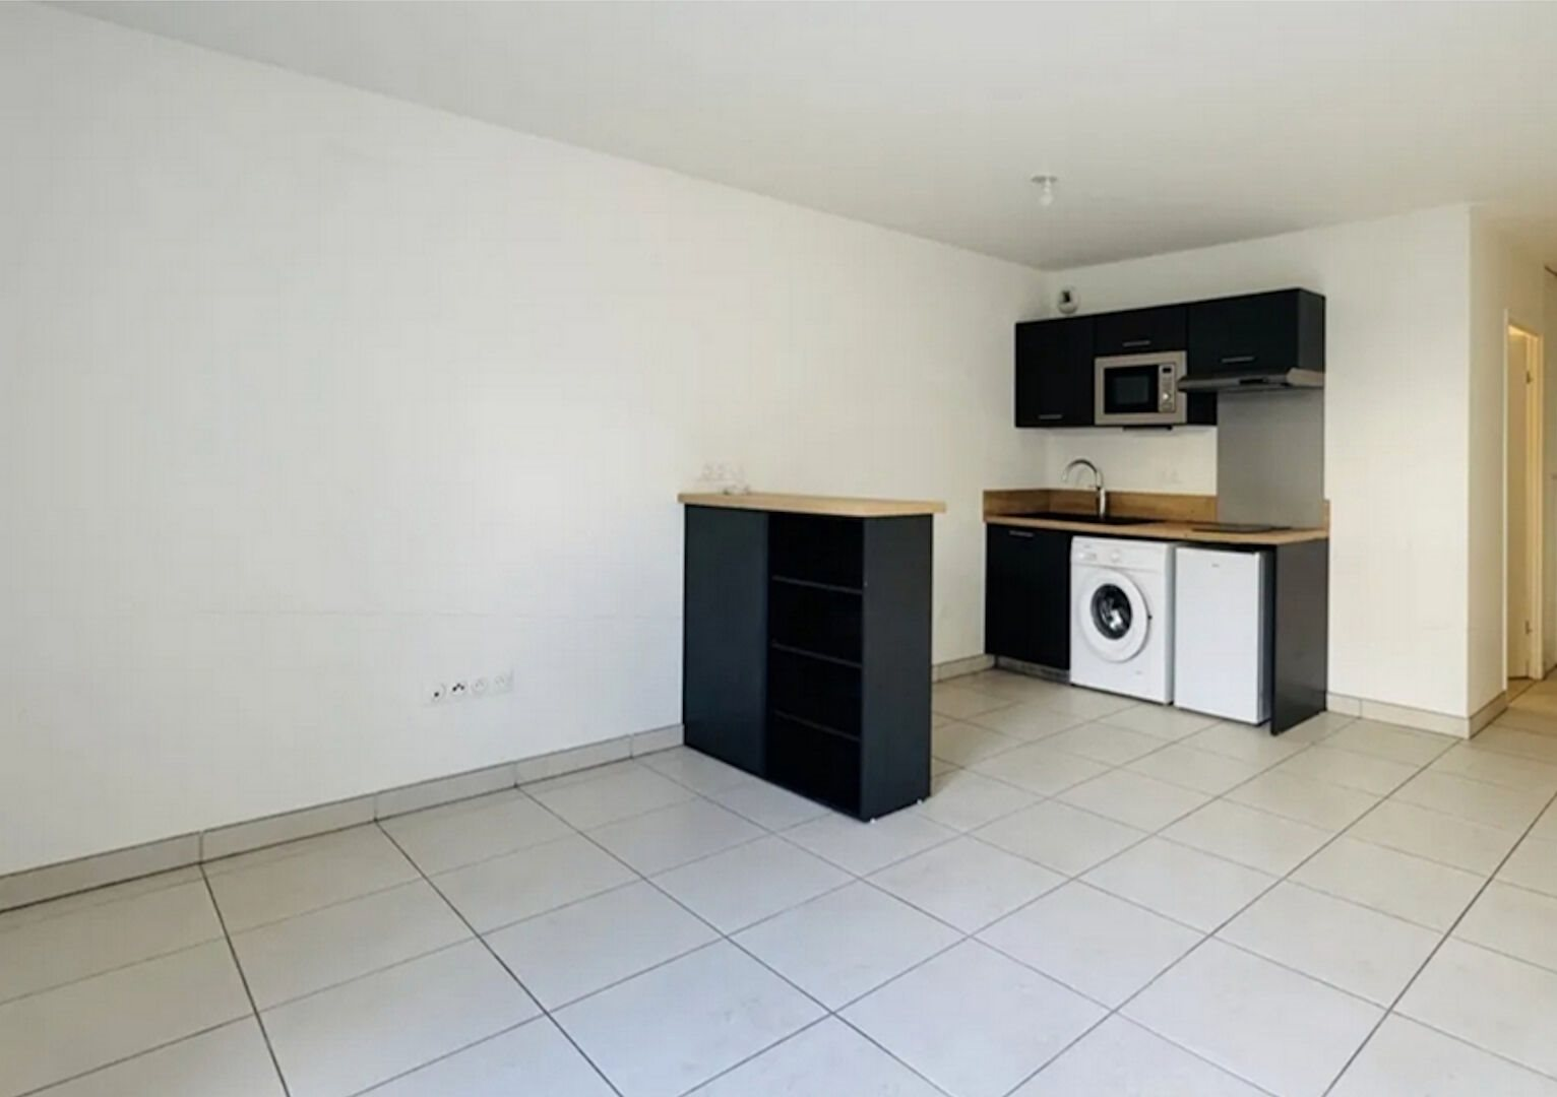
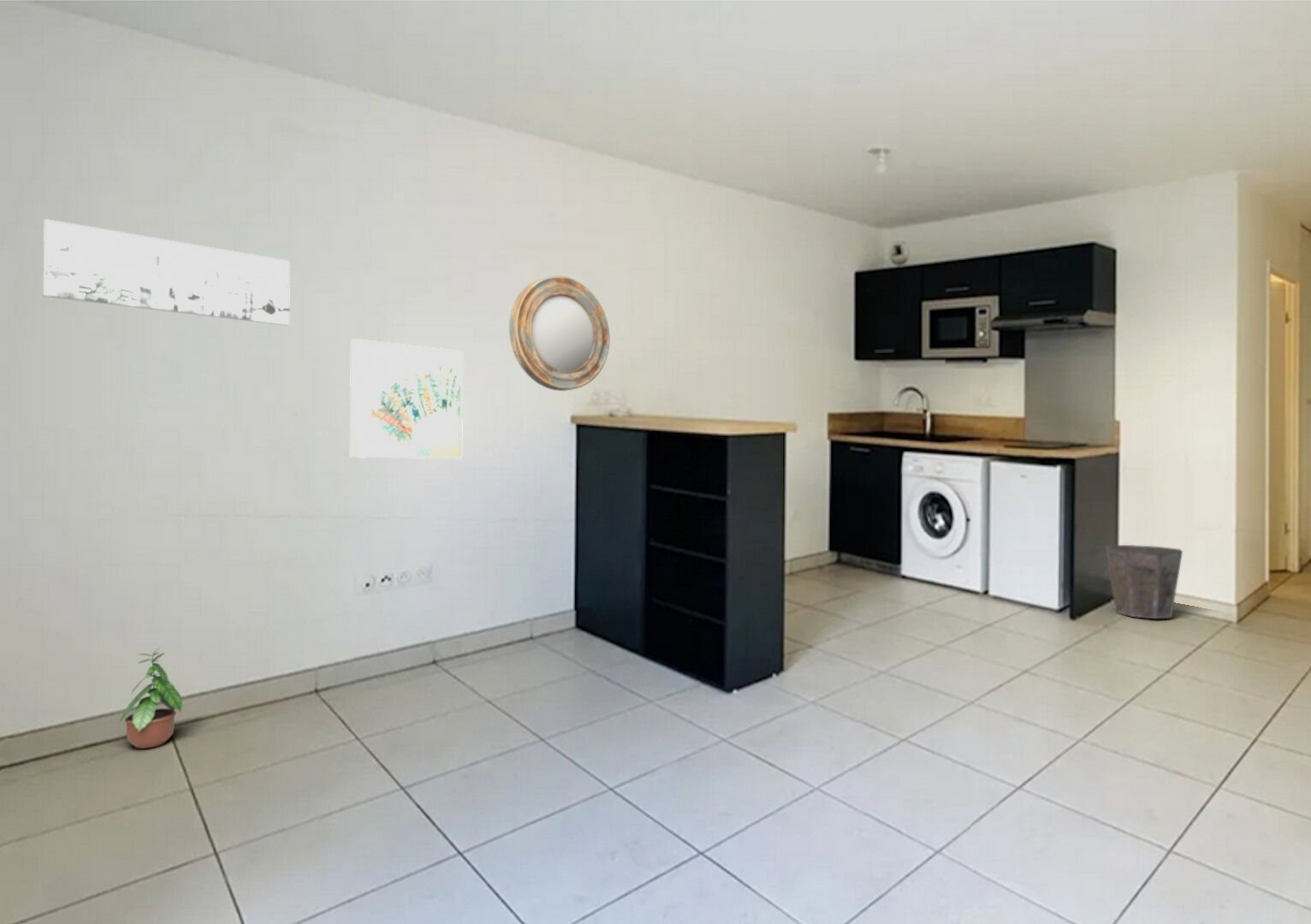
+ wall art [43,218,291,327]
+ wall art [349,338,464,459]
+ waste bin [1105,544,1183,619]
+ home mirror [508,275,610,392]
+ potted plant [119,647,183,749]
